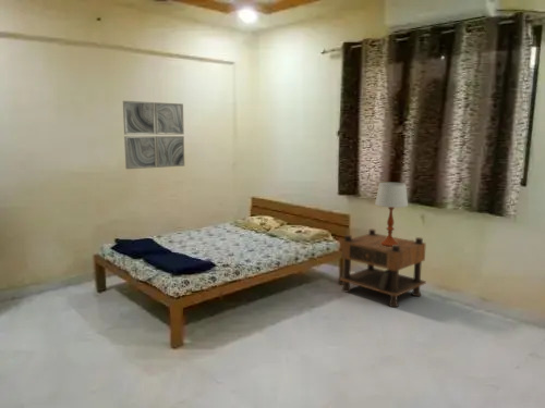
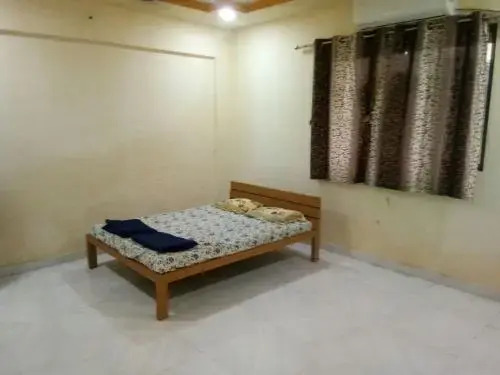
- wall art [122,100,185,170]
- nightstand [339,228,427,308]
- table lamp [374,182,409,247]
